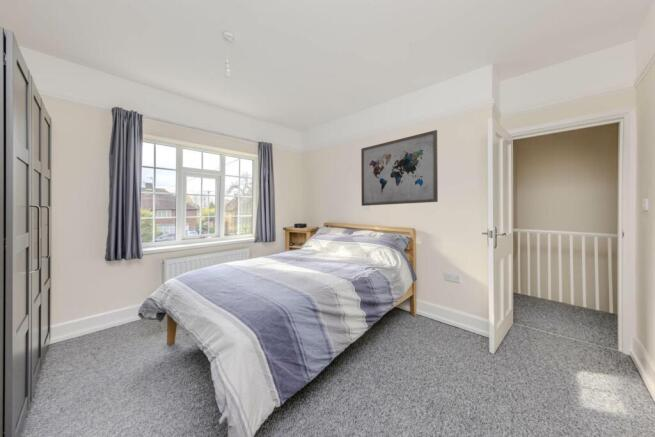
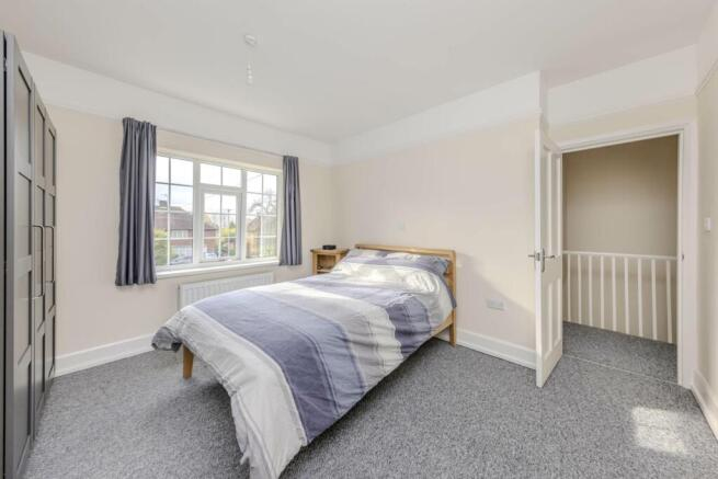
- wall art [360,129,439,207]
